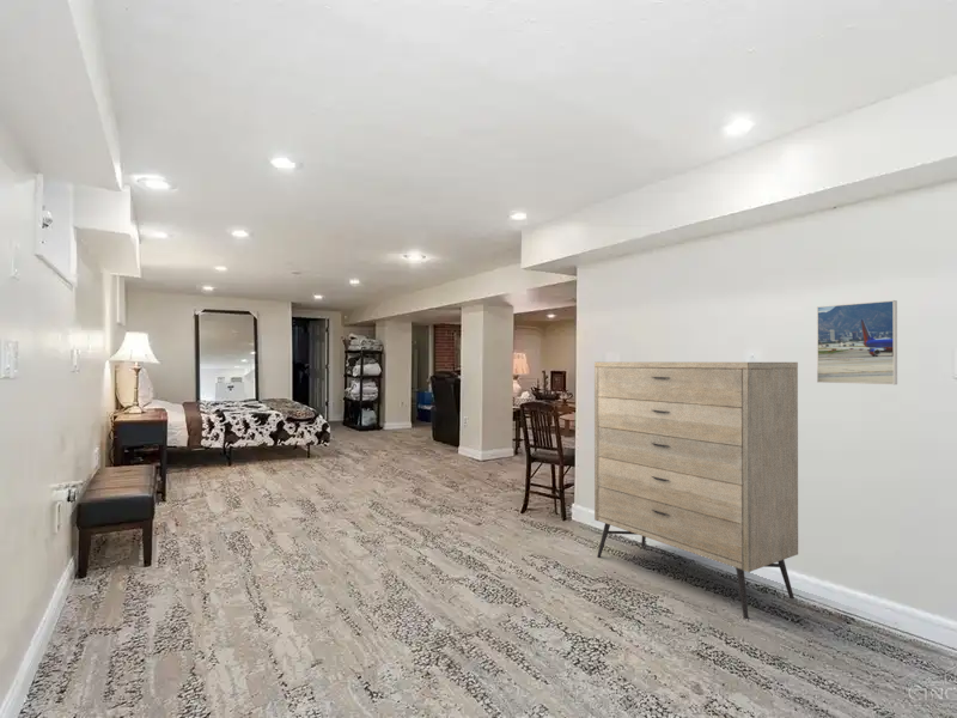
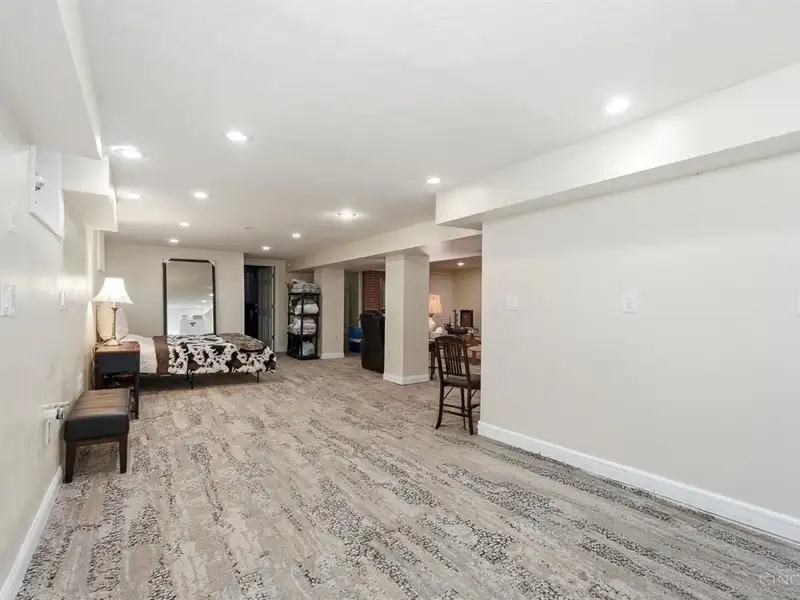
- dresser [593,361,799,620]
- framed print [816,299,898,385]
